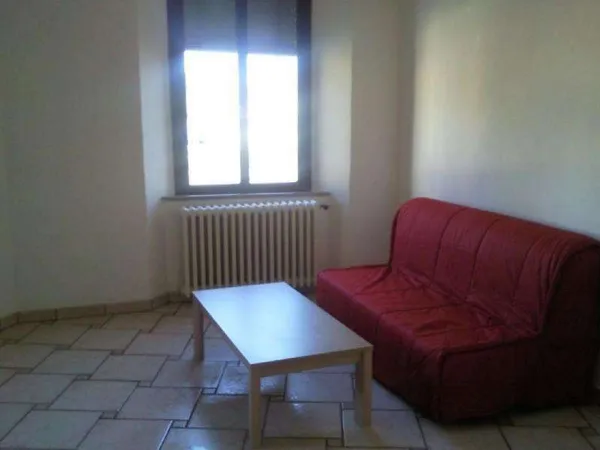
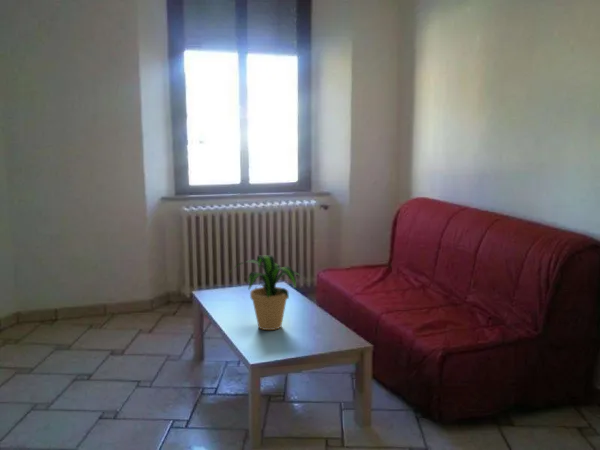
+ potted plant [228,254,309,331]
